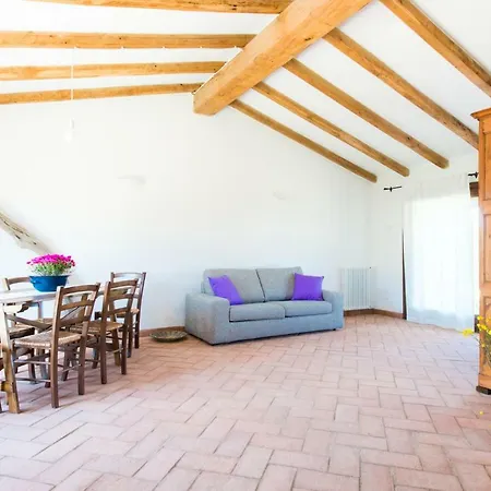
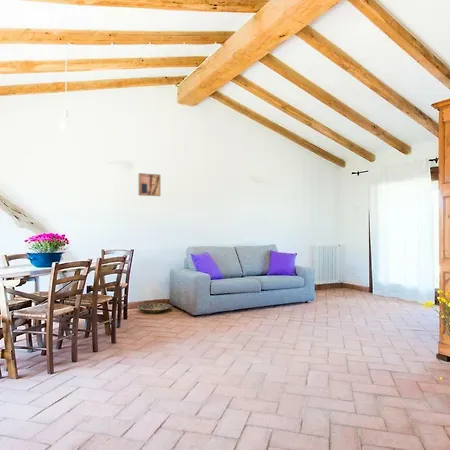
+ wall art [138,172,161,197]
